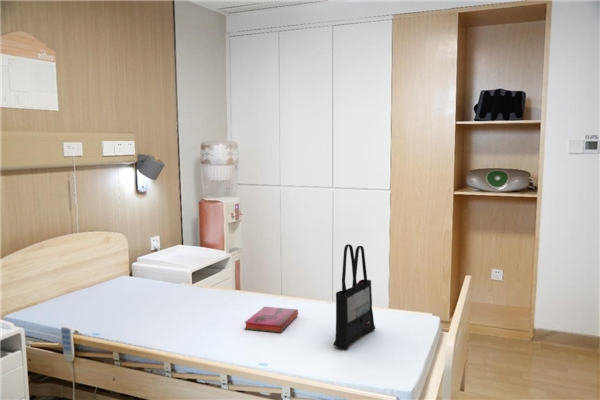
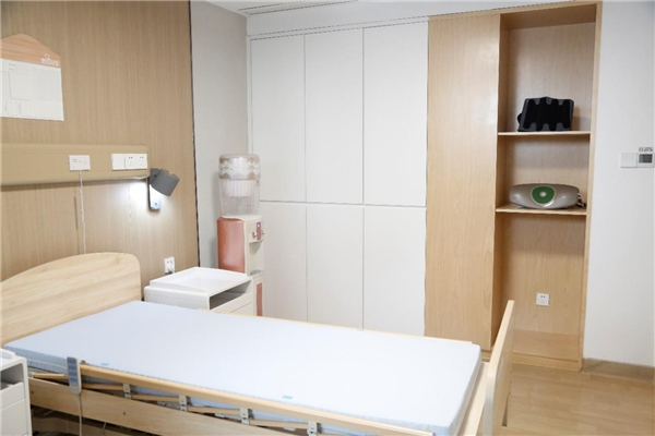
- tote bag [332,243,376,350]
- hardback book [244,306,299,334]
